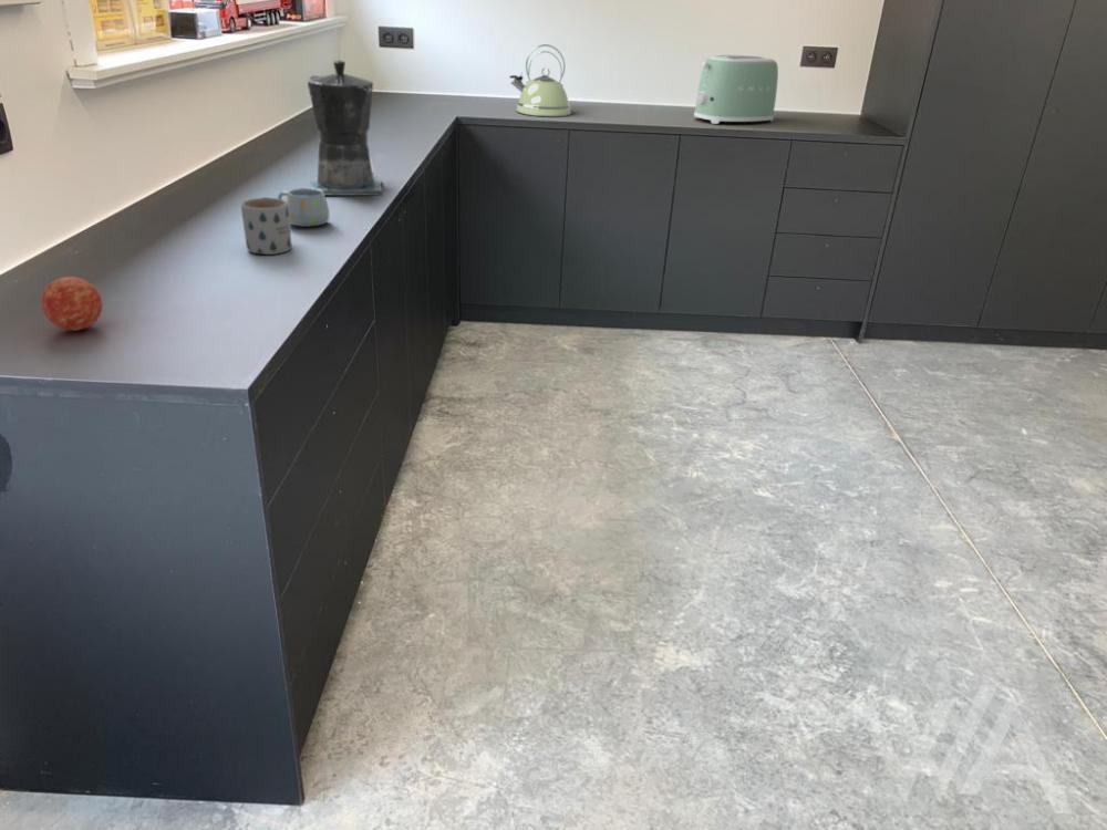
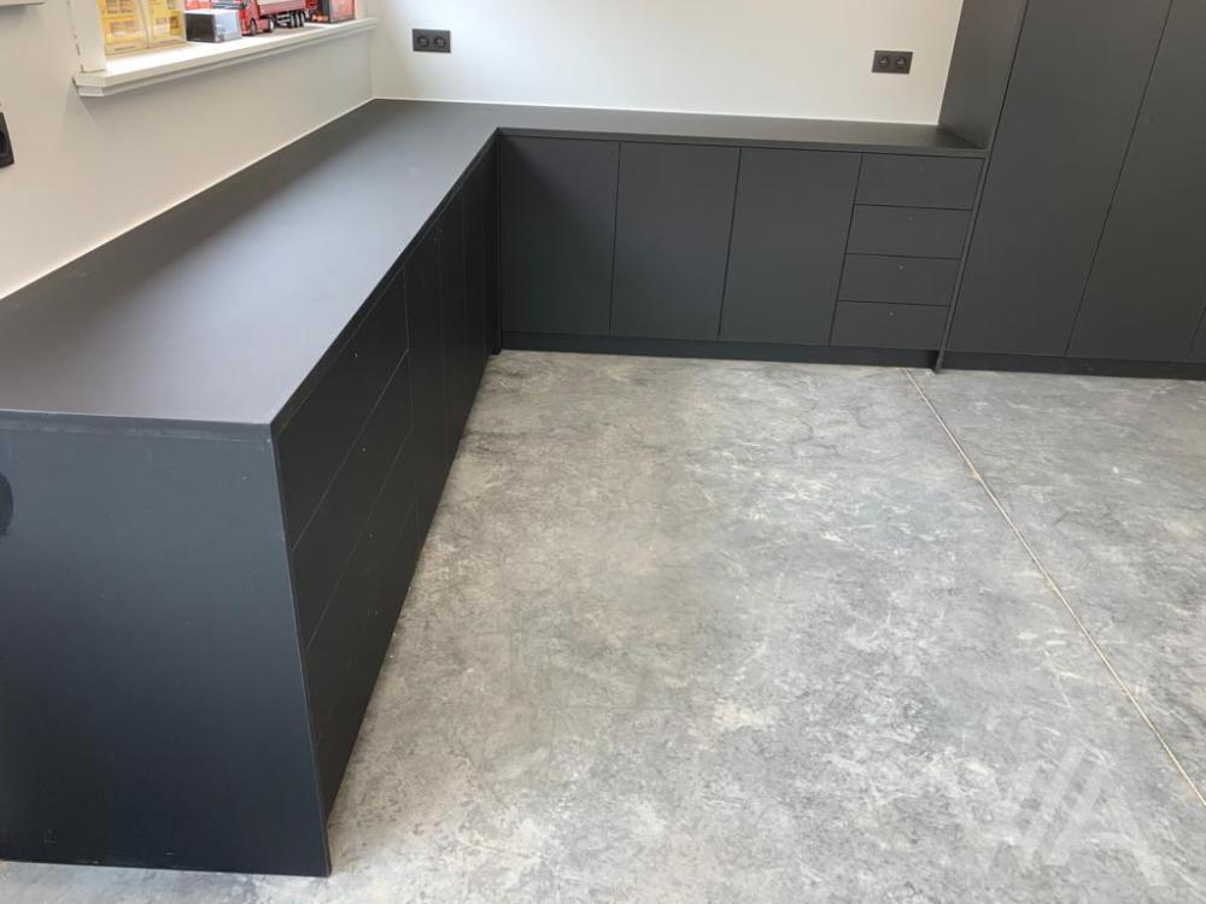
- toaster [693,54,779,125]
- coffee maker [307,59,383,197]
- mug [240,197,292,256]
- mug [277,187,330,228]
- kettle [508,43,572,117]
- apple [40,276,104,332]
